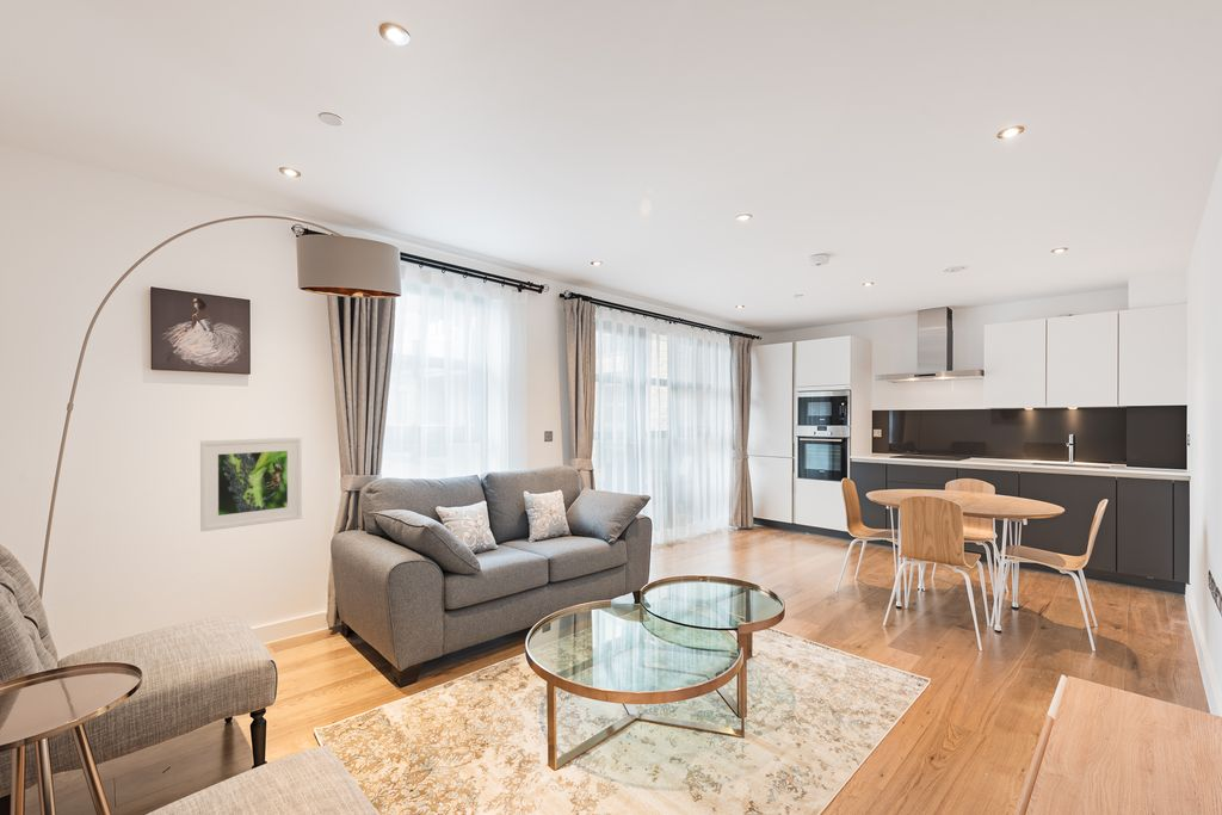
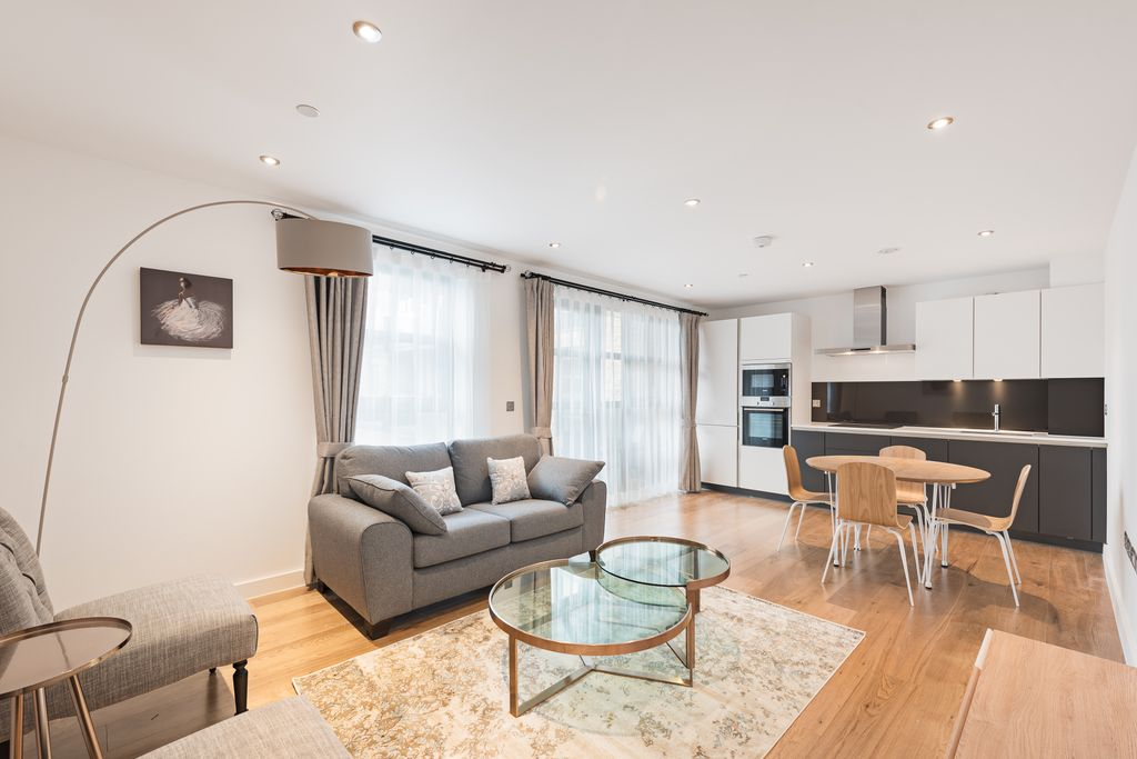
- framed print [199,437,303,532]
